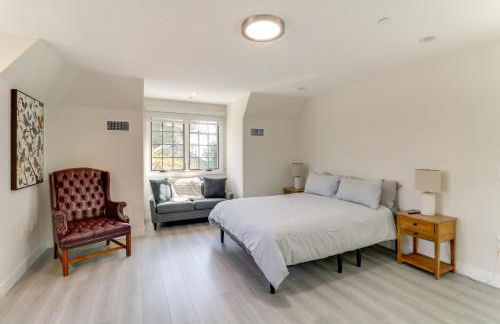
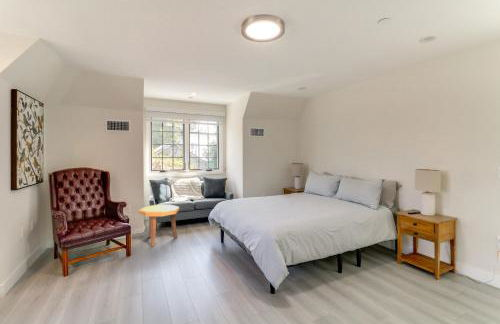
+ side table [138,204,180,247]
